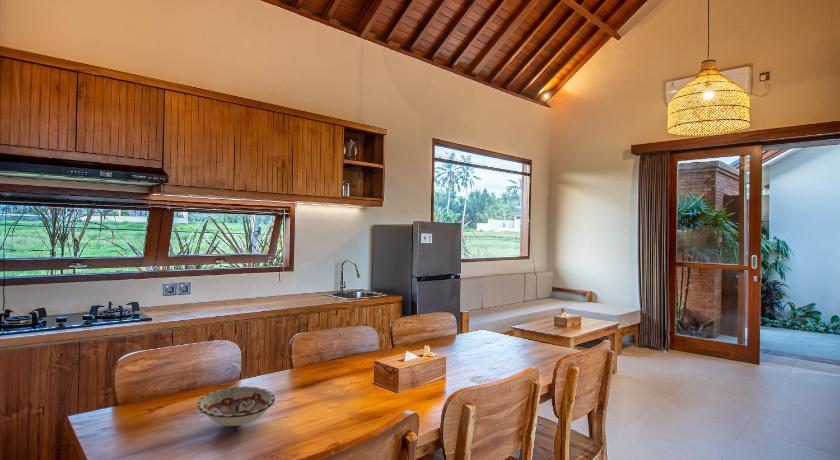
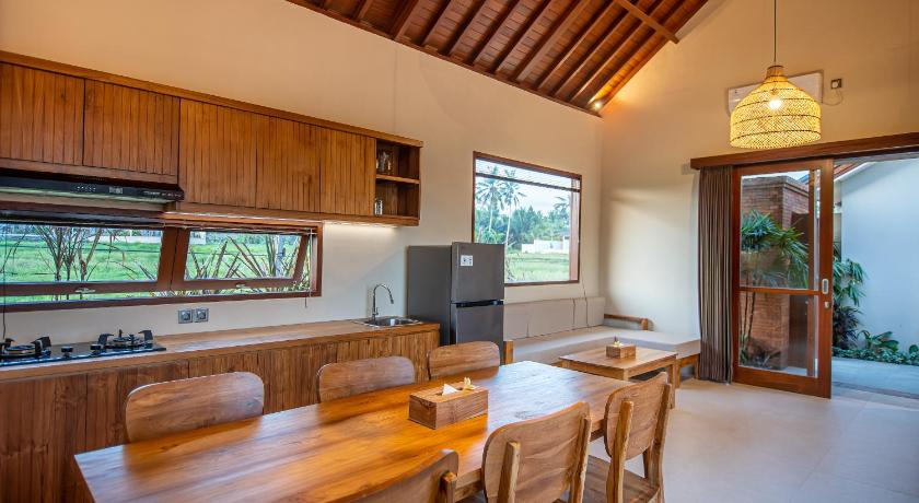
- bowl [197,385,276,427]
